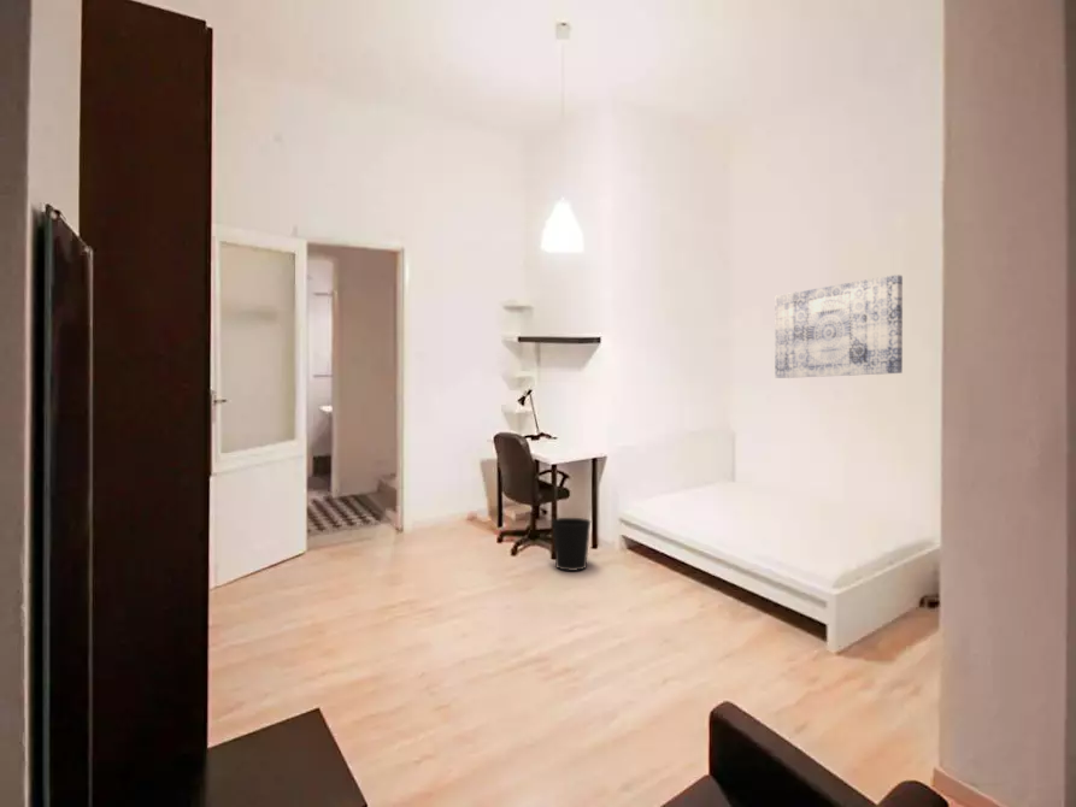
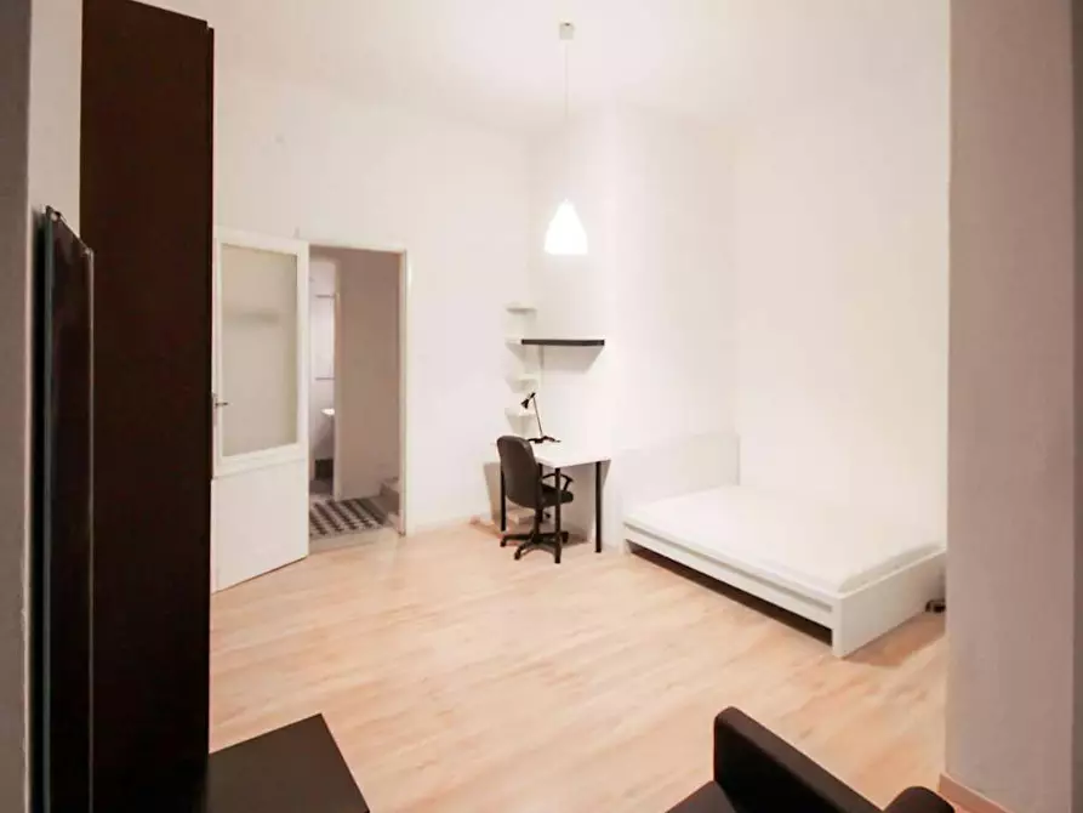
- wall art [774,273,904,379]
- wastebasket [551,517,593,572]
